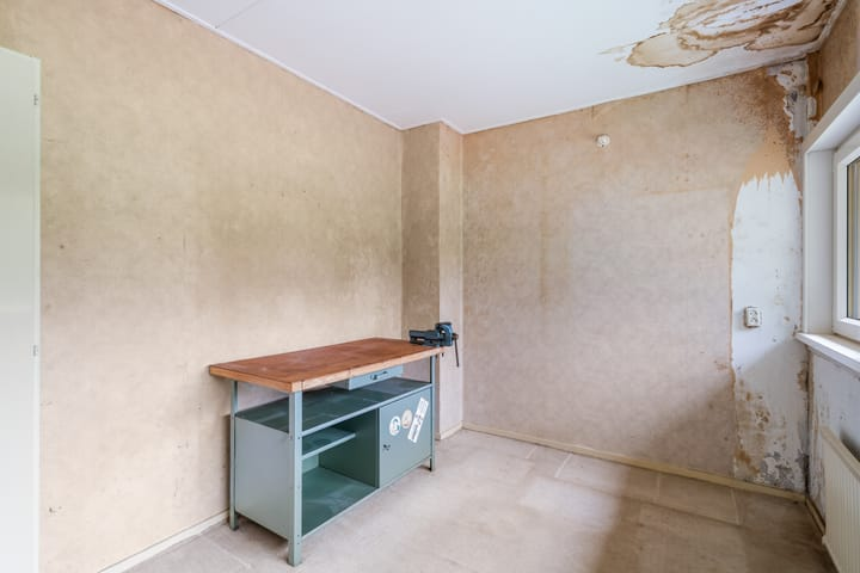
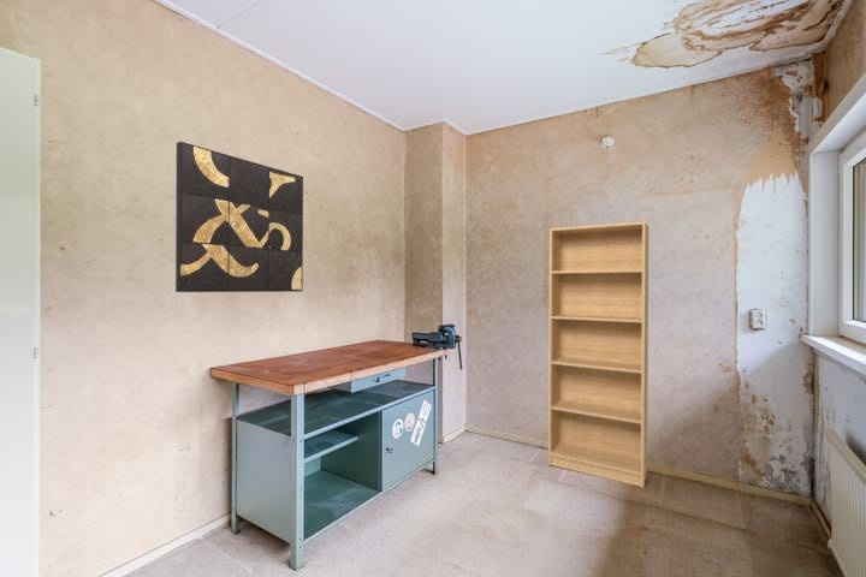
+ wall art [174,141,304,293]
+ bookshelf [547,220,650,489]
